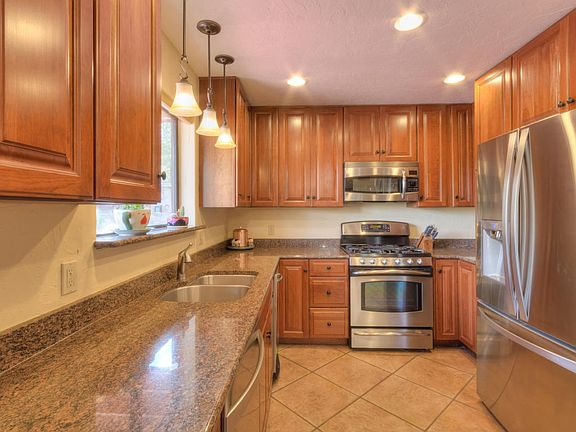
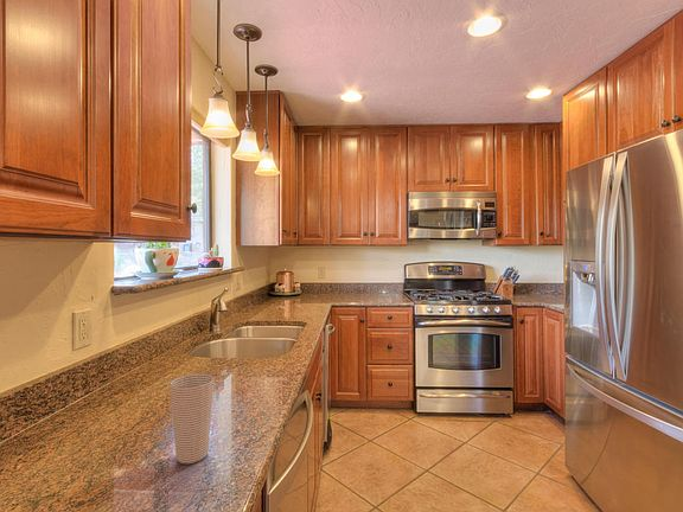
+ cup [168,372,216,465]
